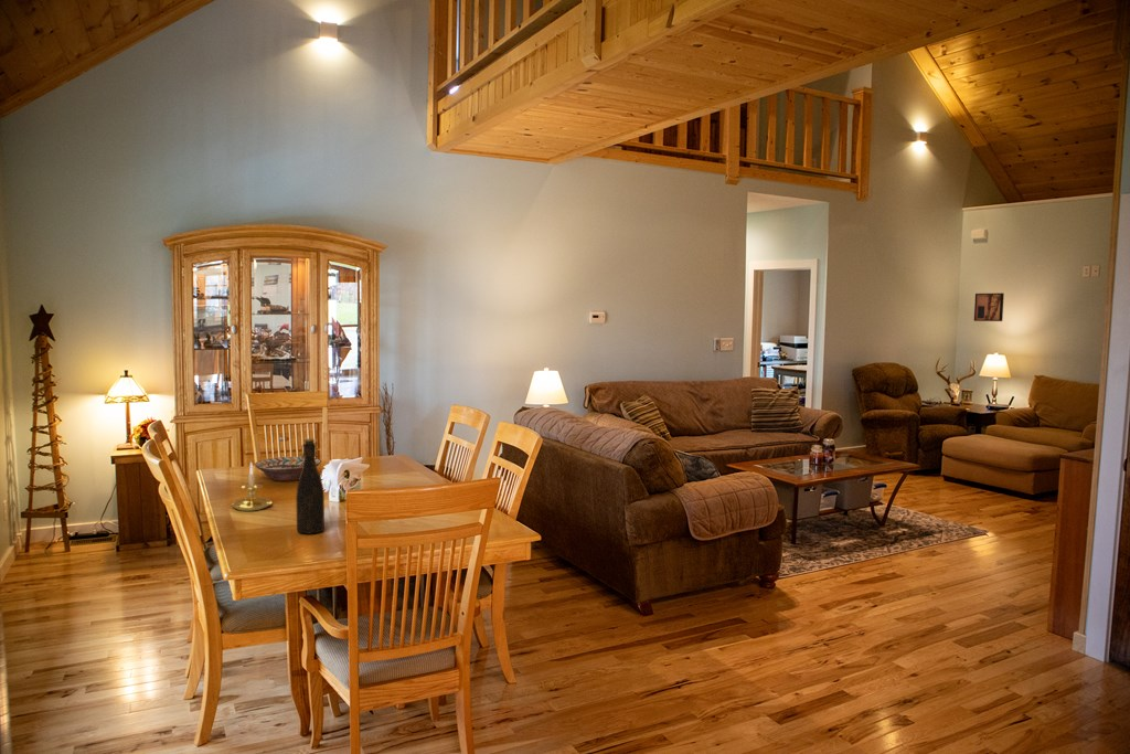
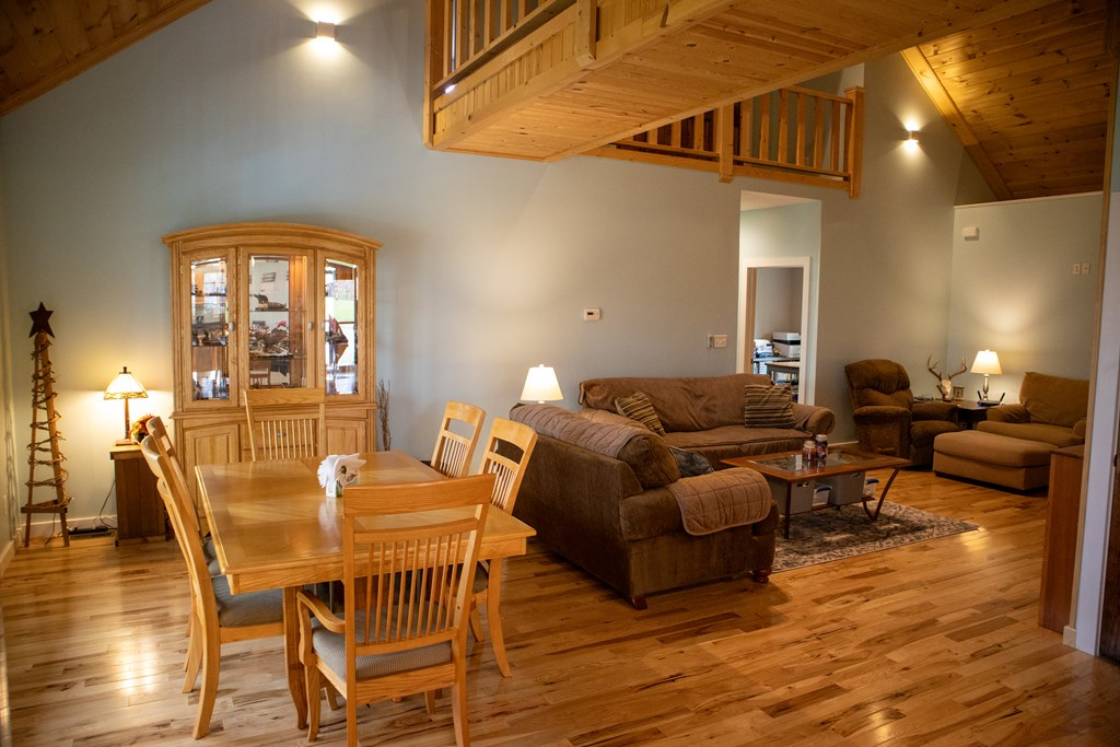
- wall art [973,291,1005,322]
- decorative bowl [254,456,322,482]
- candle holder [231,460,273,512]
- bottle [295,437,326,535]
